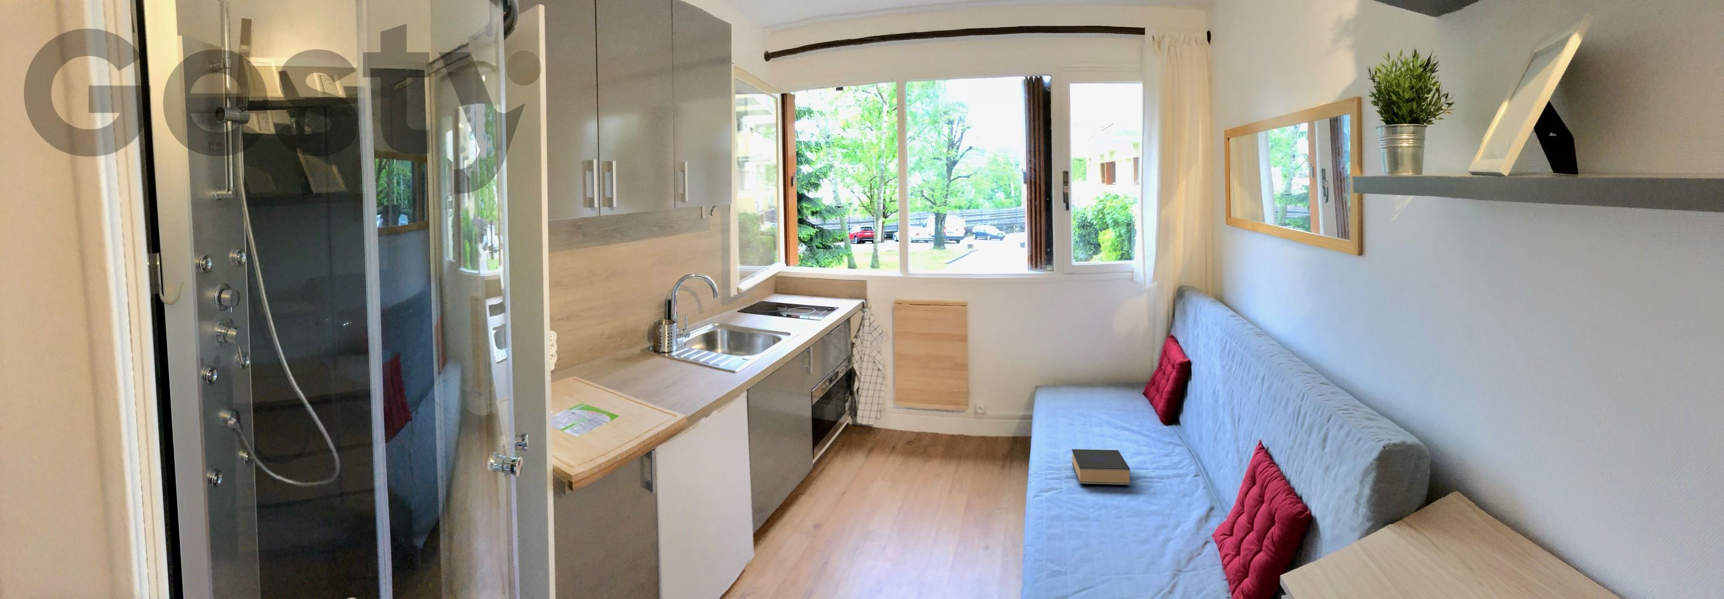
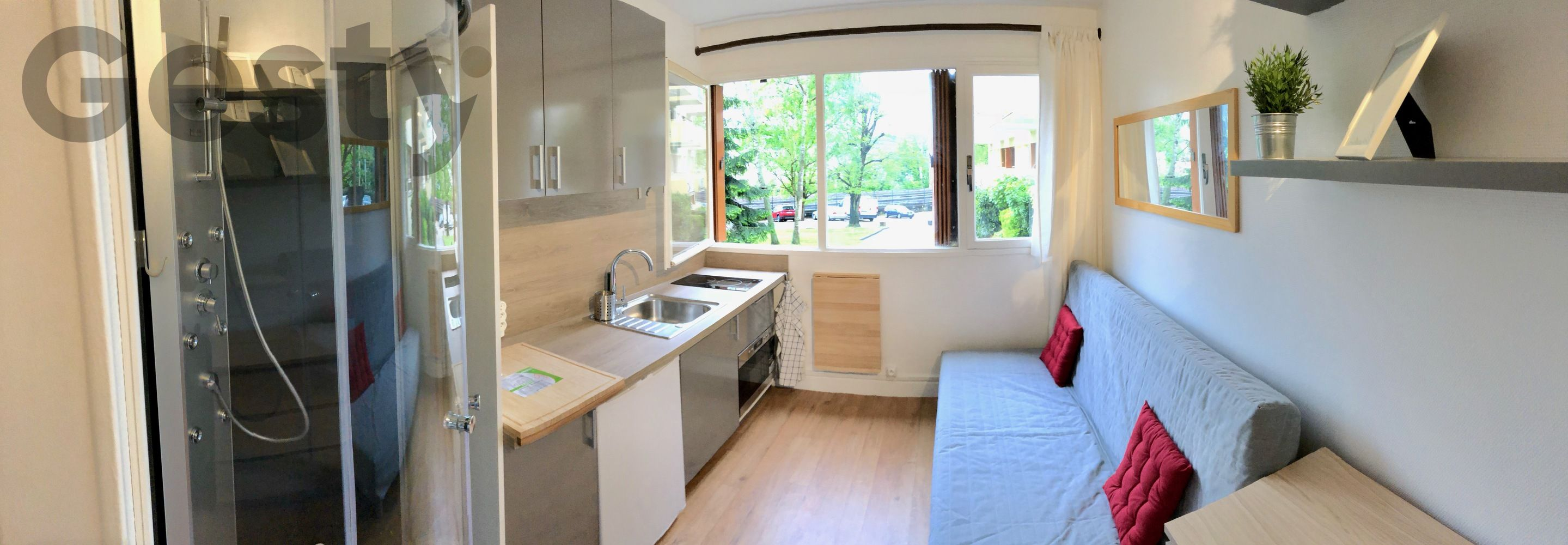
- book [1071,448,1130,487]
